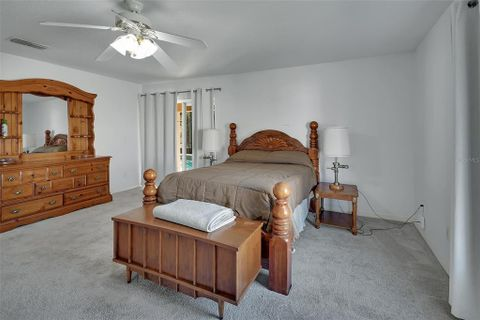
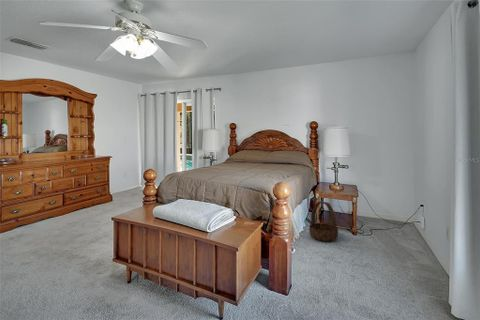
+ basket [308,201,339,242]
